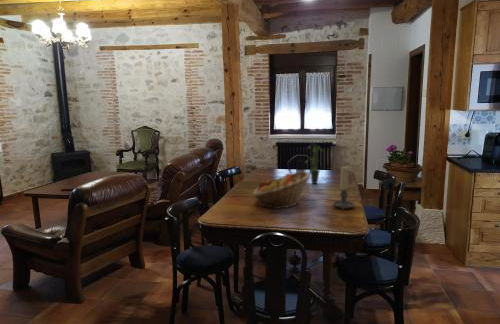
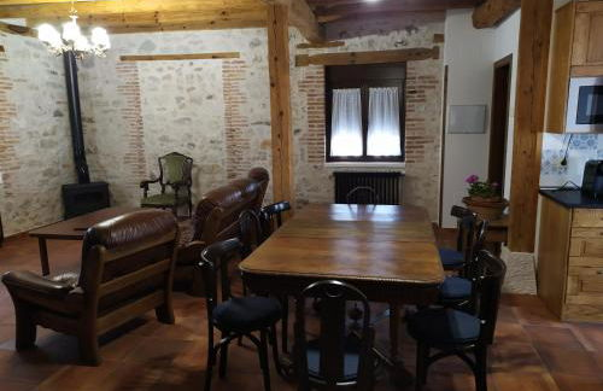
- potted plant [304,143,324,185]
- fruit basket [252,170,311,210]
- candle holder [332,166,356,211]
